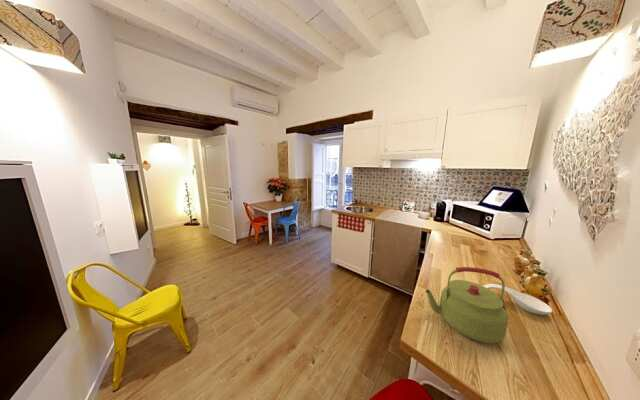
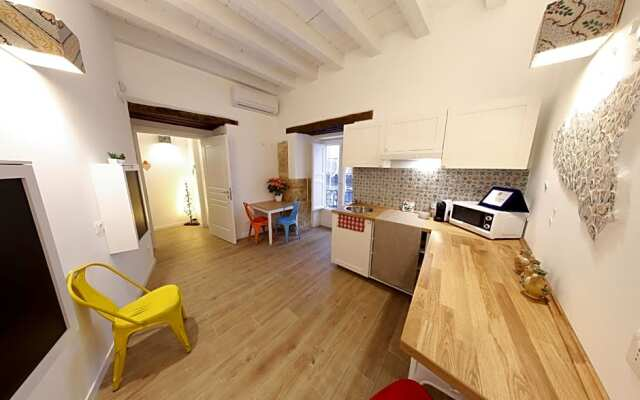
- kettle [425,266,509,344]
- spoon rest [483,283,553,316]
